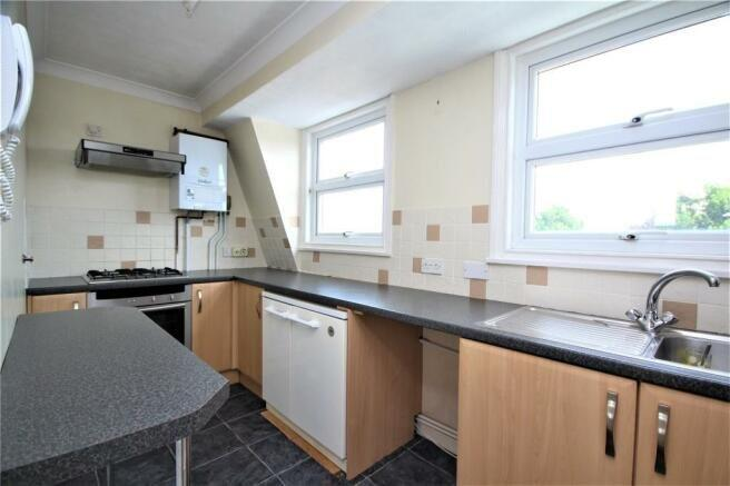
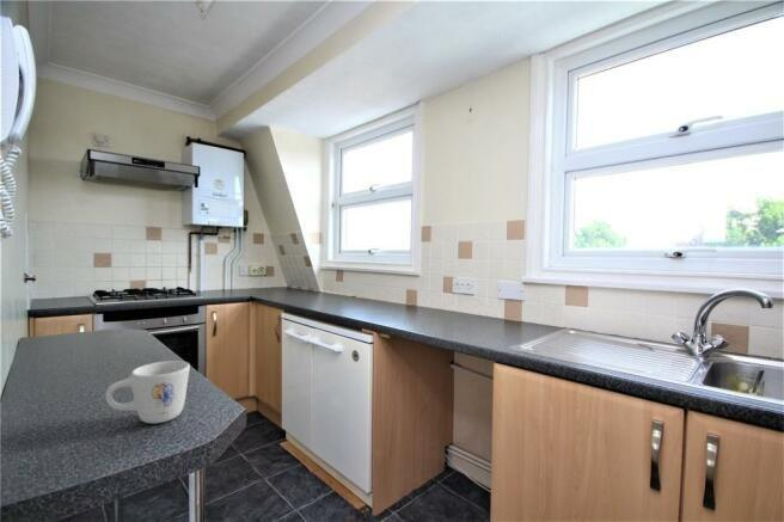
+ mug [104,360,191,424]
